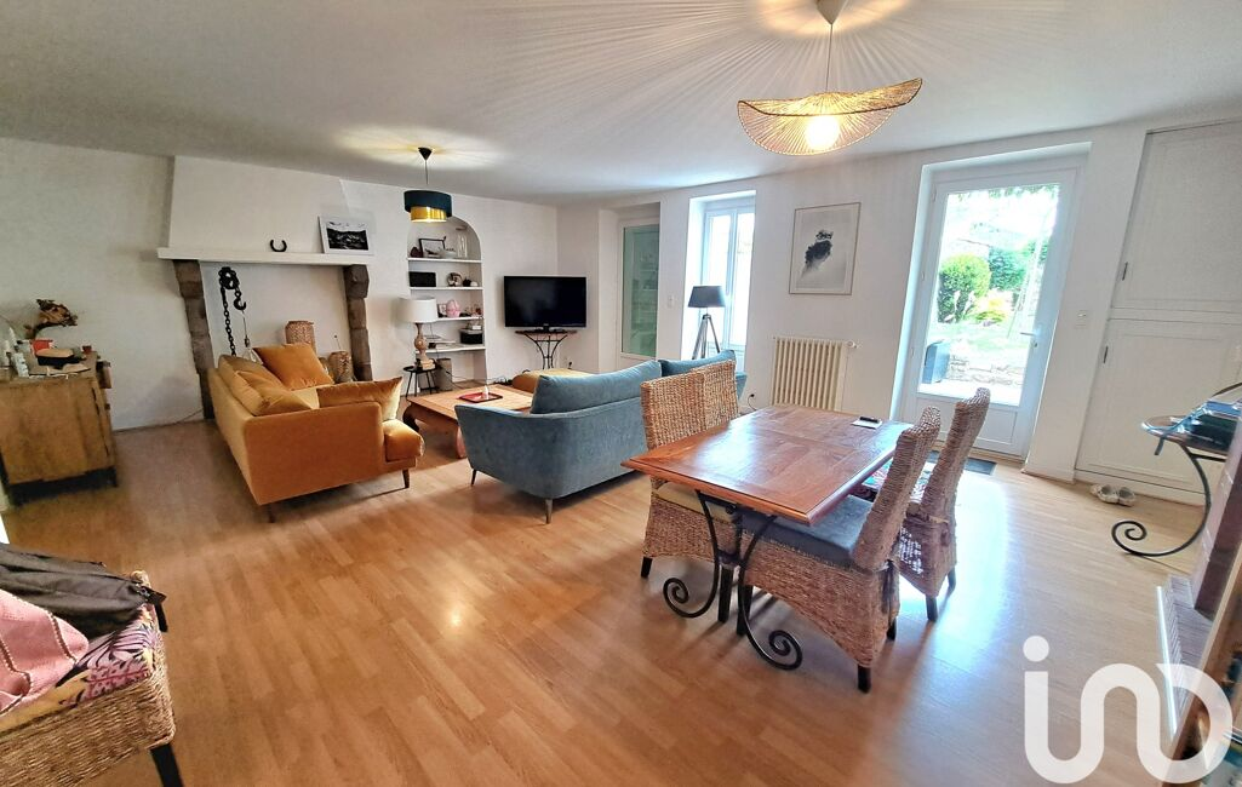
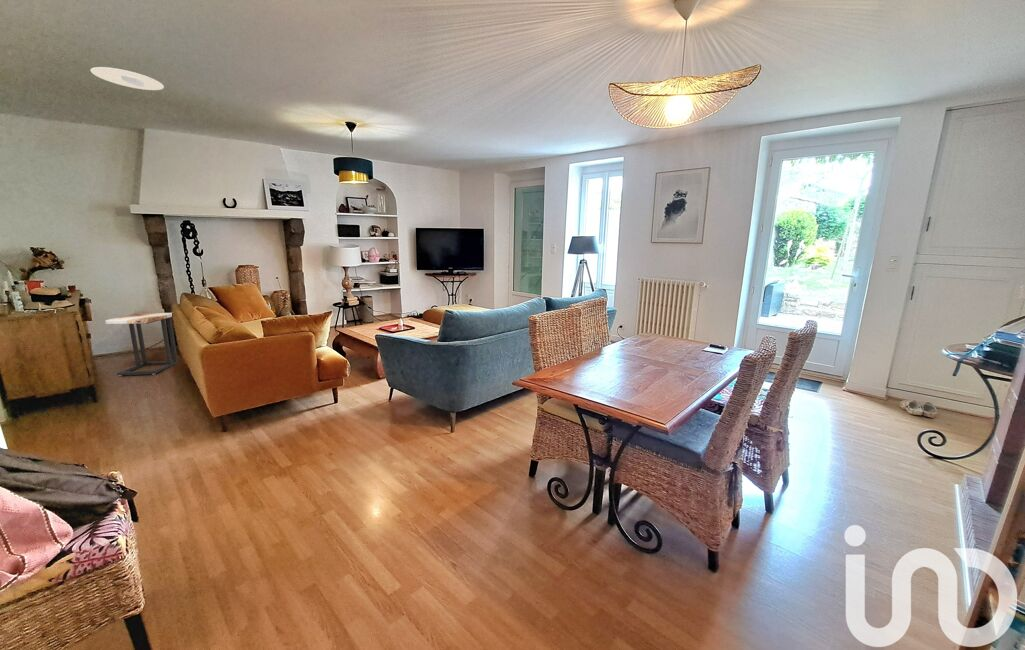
+ recessed light [90,66,165,91]
+ side table [104,312,179,377]
